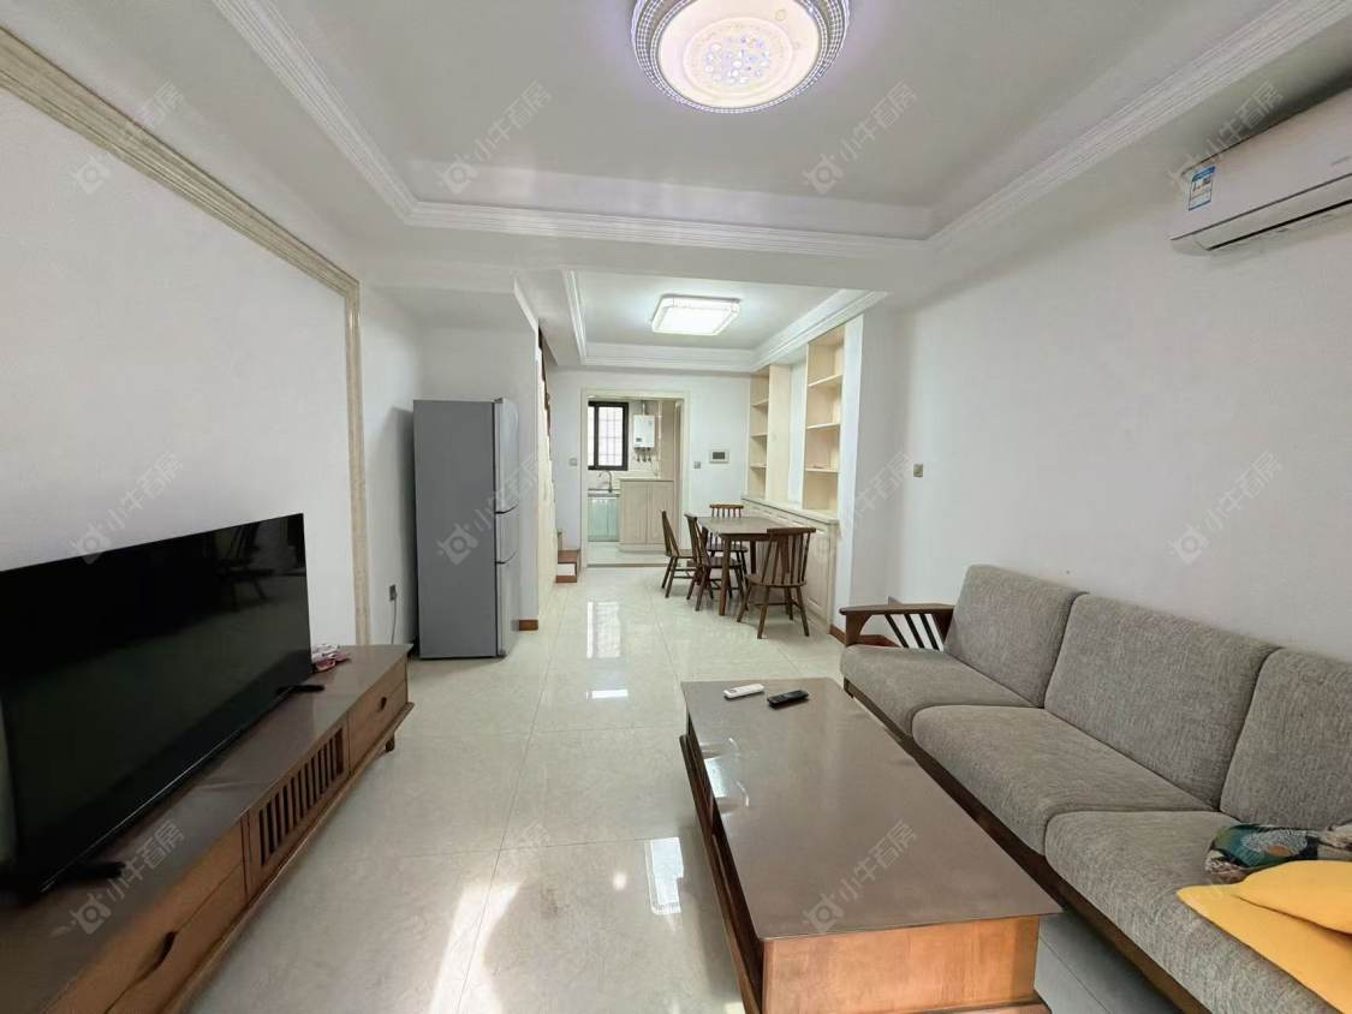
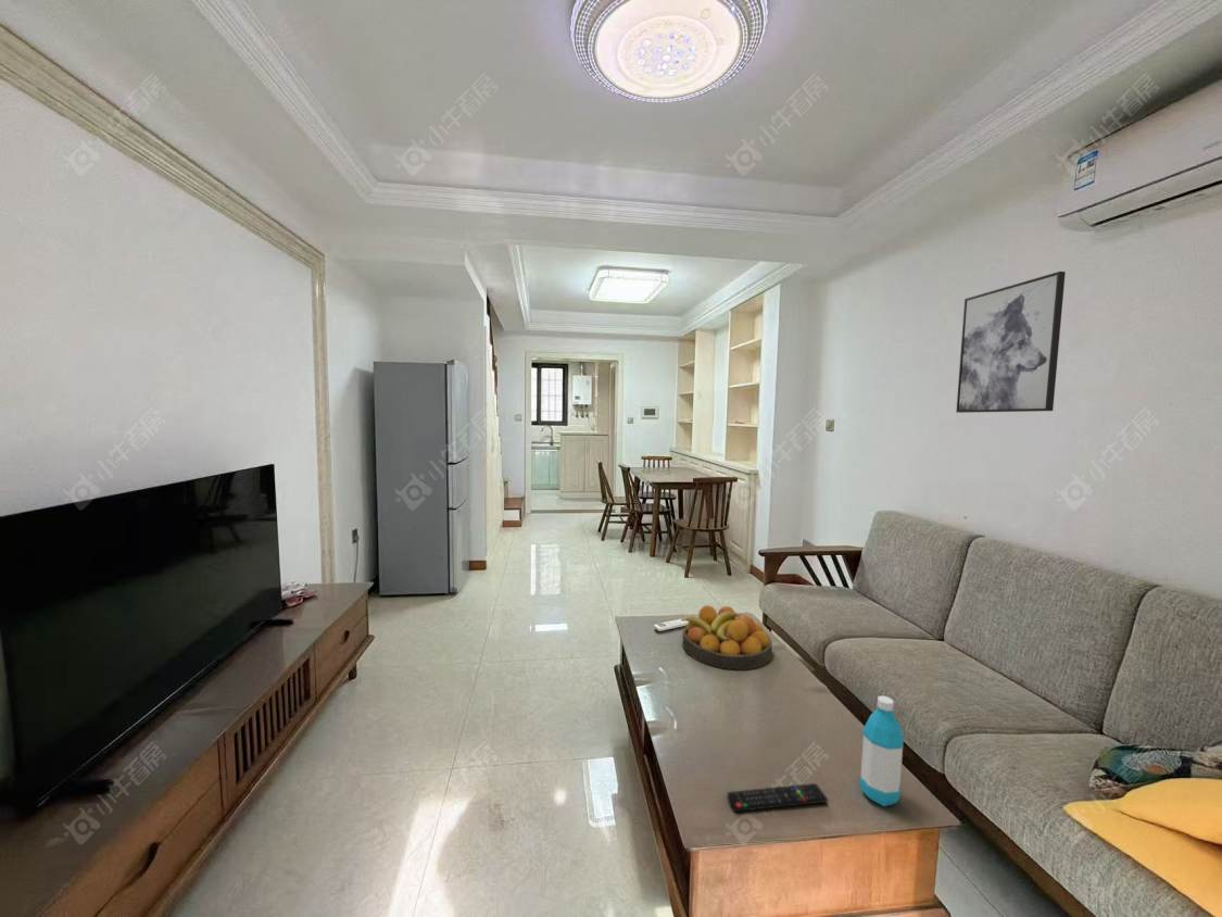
+ wall art [955,271,1067,414]
+ remote control [727,782,829,813]
+ water bottle [858,694,905,807]
+ fruit bowl [680,604,773,670]
